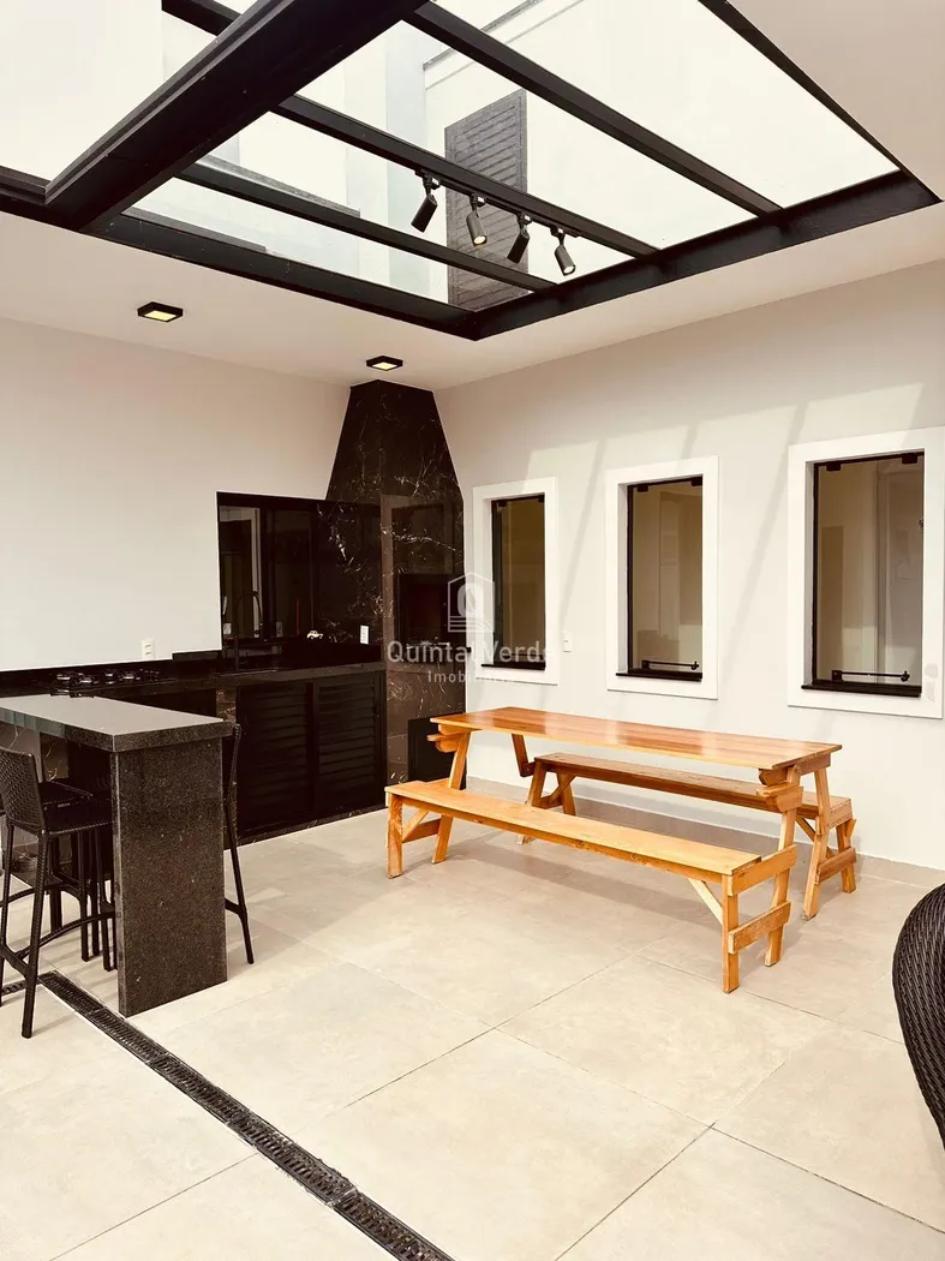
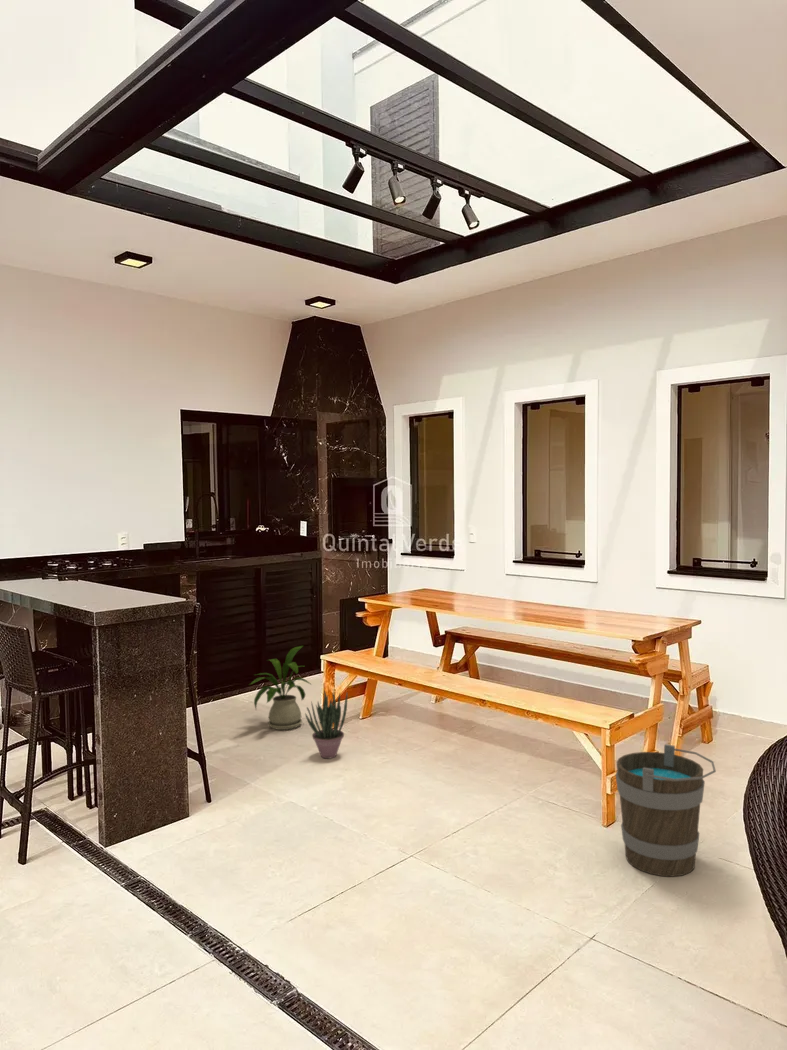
+ bucket [615,743,717,878]
+ house plant [248,645,313,731]
+ potted plant [304,689,348,760]
